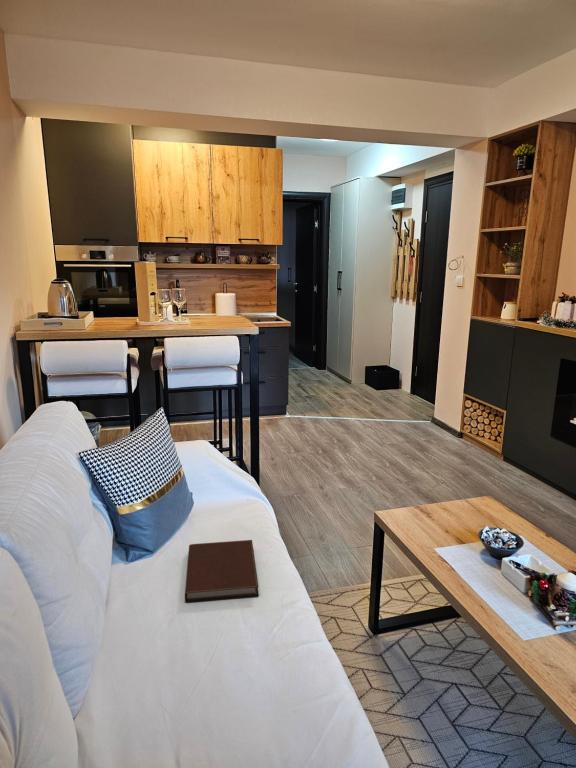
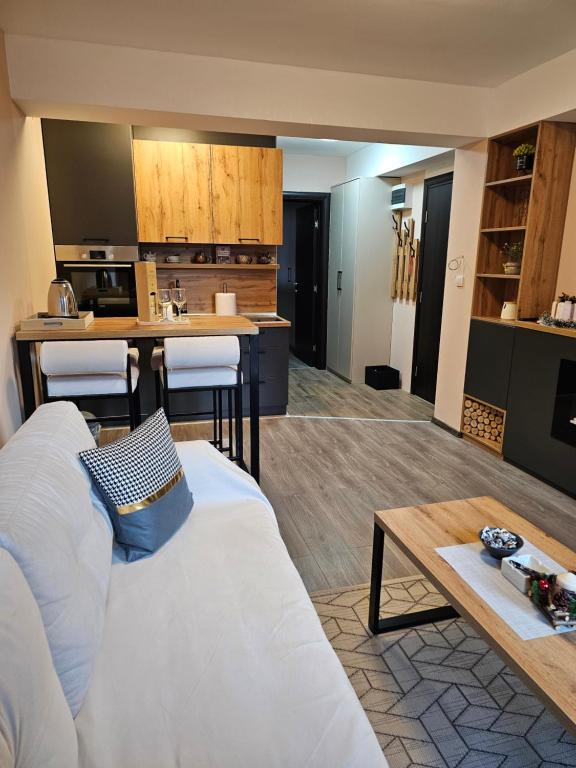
- notebook [184,539,260,603]
